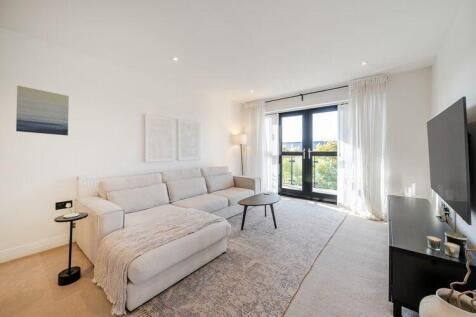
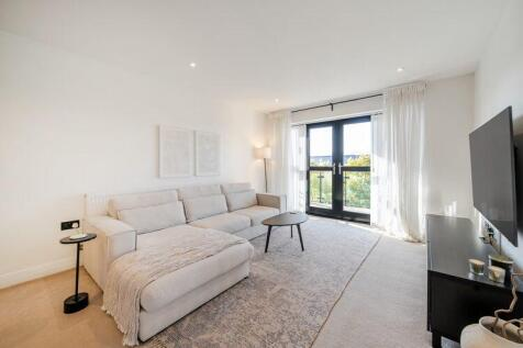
- wall art [15,85,70,136]
